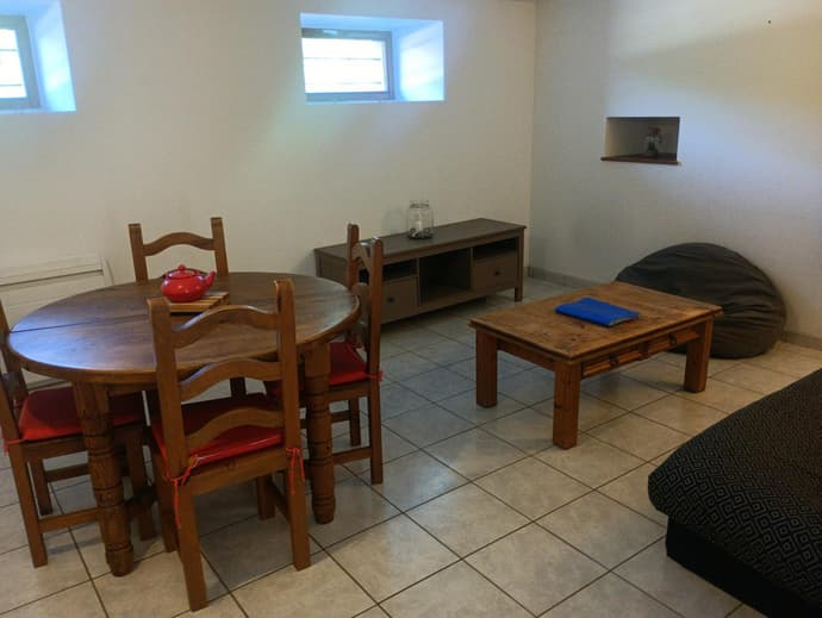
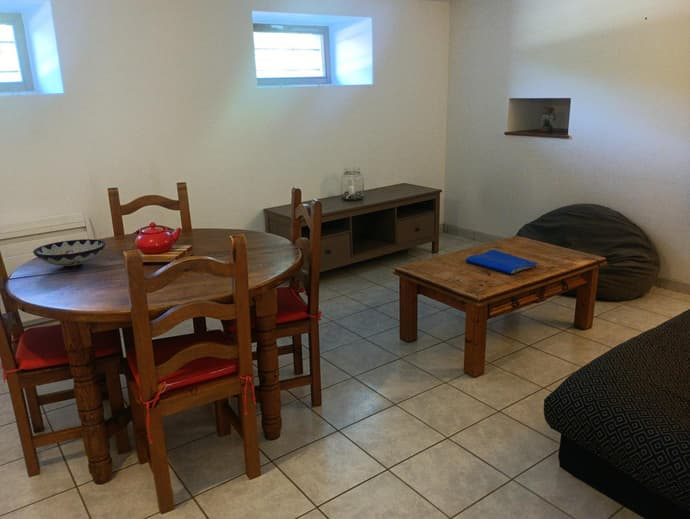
+ bowl [32,238,107,269]
